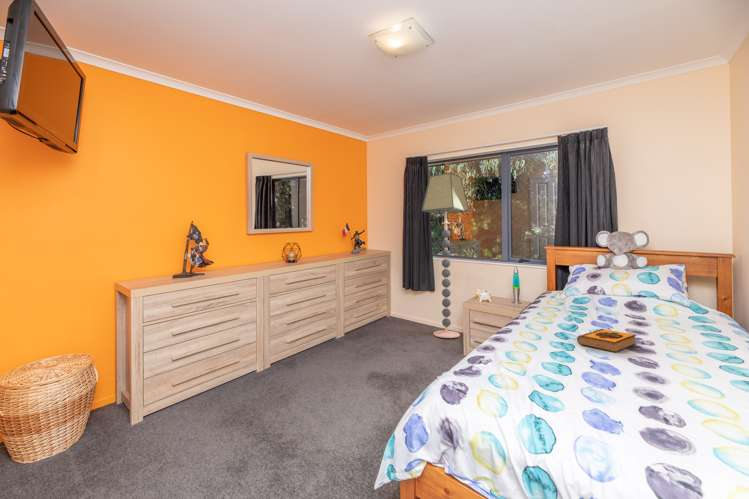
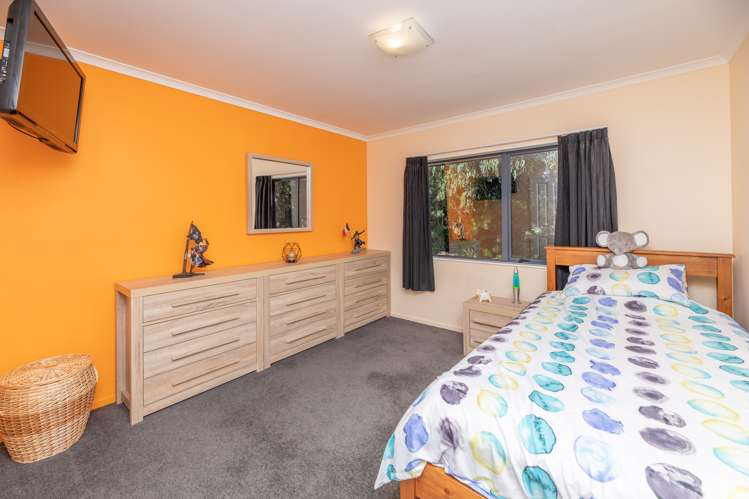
- floor lamp [421,171,471,339]
- hardback book [576,328,637,353]
